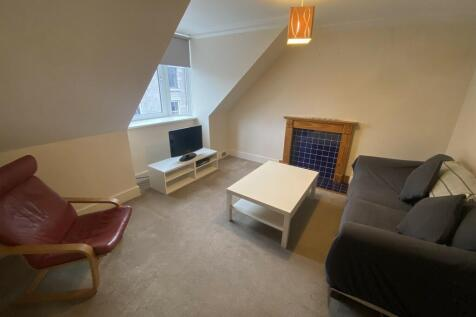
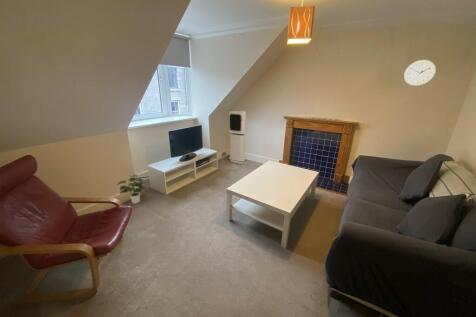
+ wall clock [403,59,437,87]
+ potted plant [117,173,148,204]
+ air purifier [228,110,247,165]
